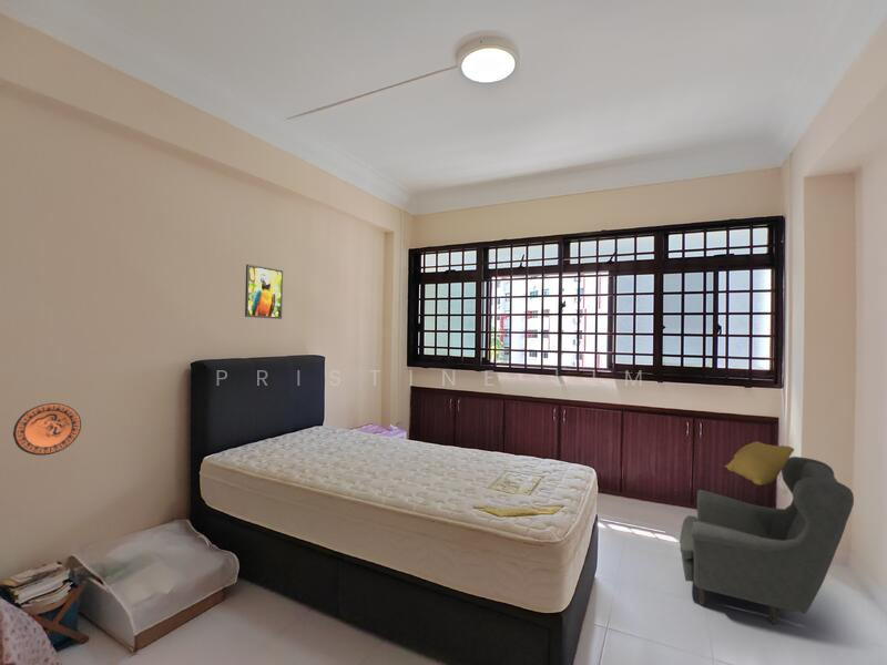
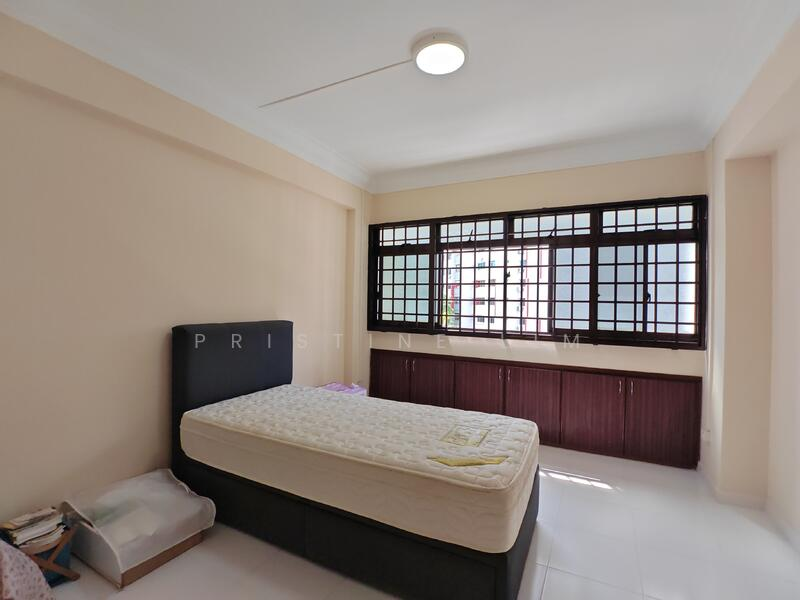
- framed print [244,263,284,320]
- decorative plate [12,402,82,457]
- armchair [679,440,855,625]
